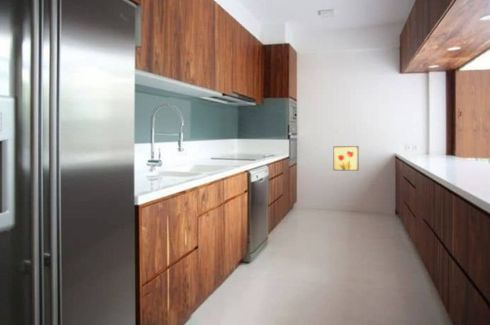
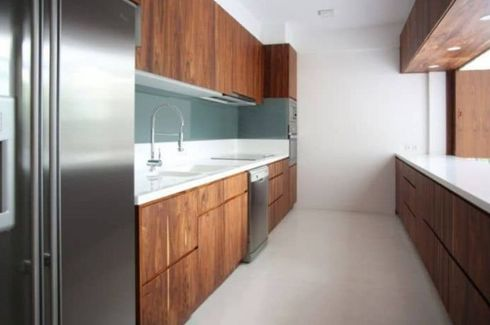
- wall art [332,145,360,172]
